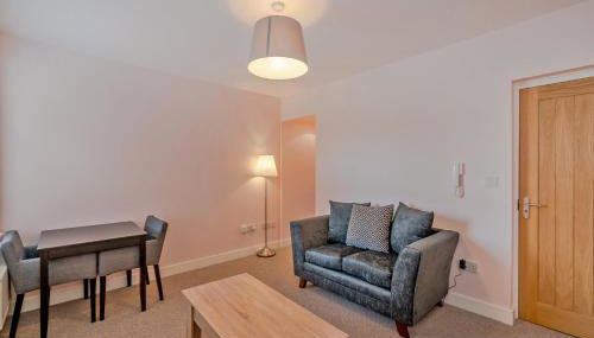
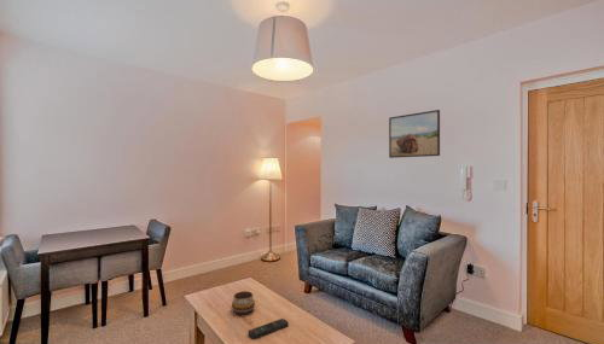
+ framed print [388,109,441,159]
+ remote control [248,317,289,339]
+ decorative bowl [231,290,256,315]
